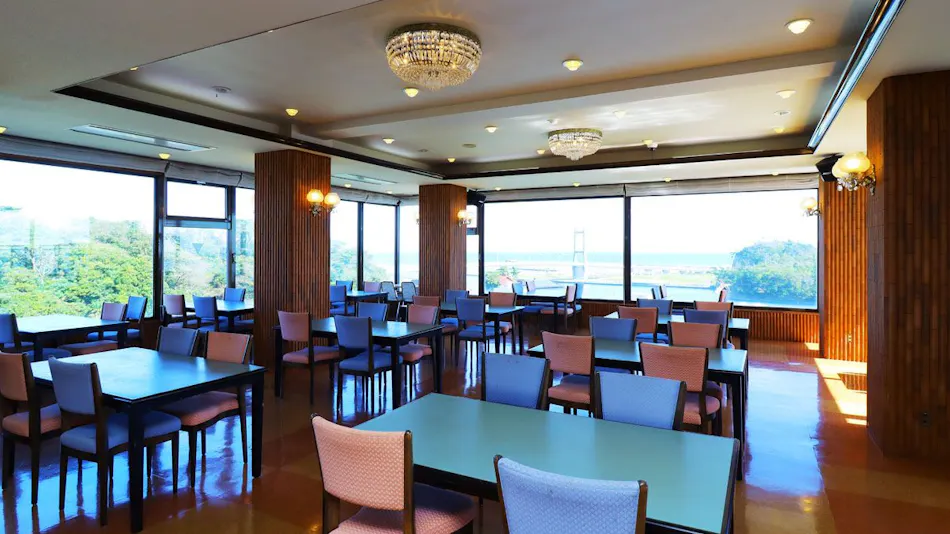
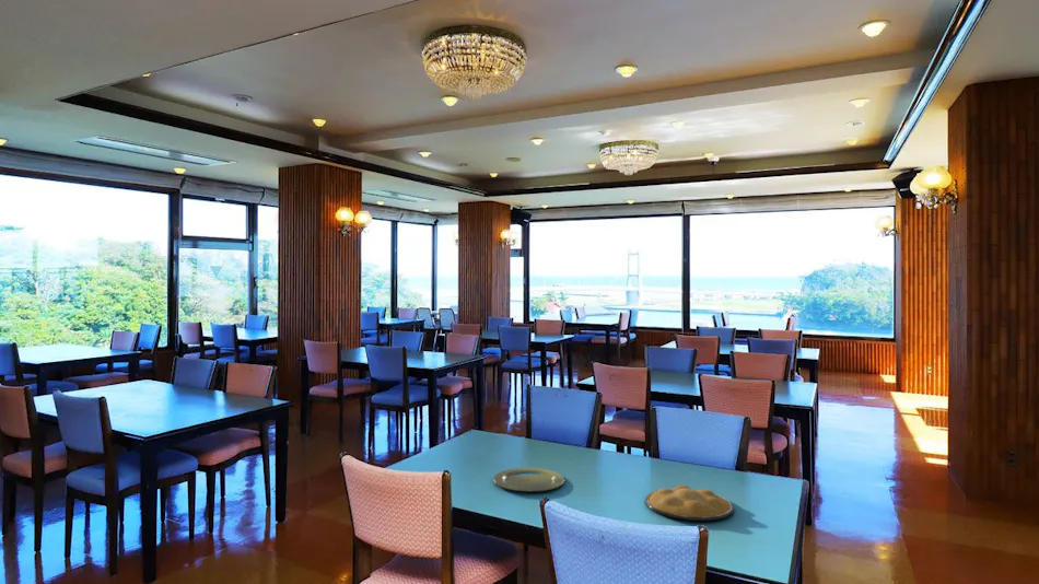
+ plate [492,467,565,492]
+ plate [644,484,735,522]
